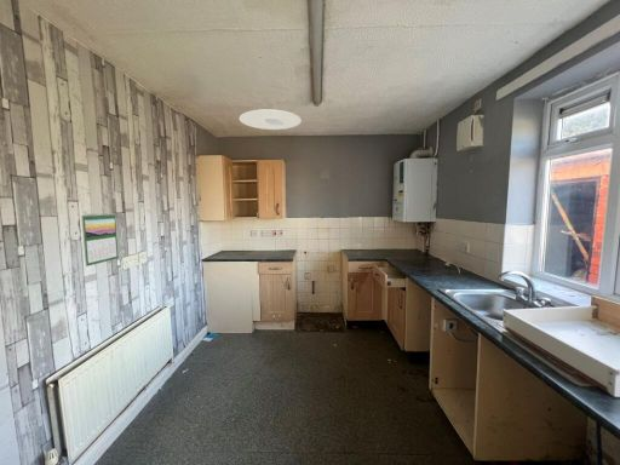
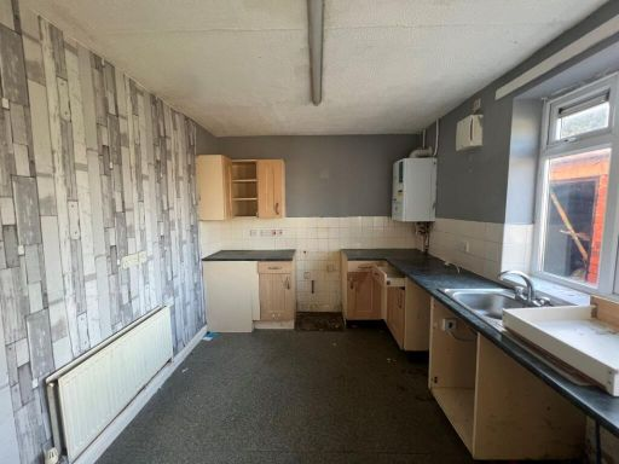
- ceiling light [239,109,303,131]
- calendar [80,212,120,268]
